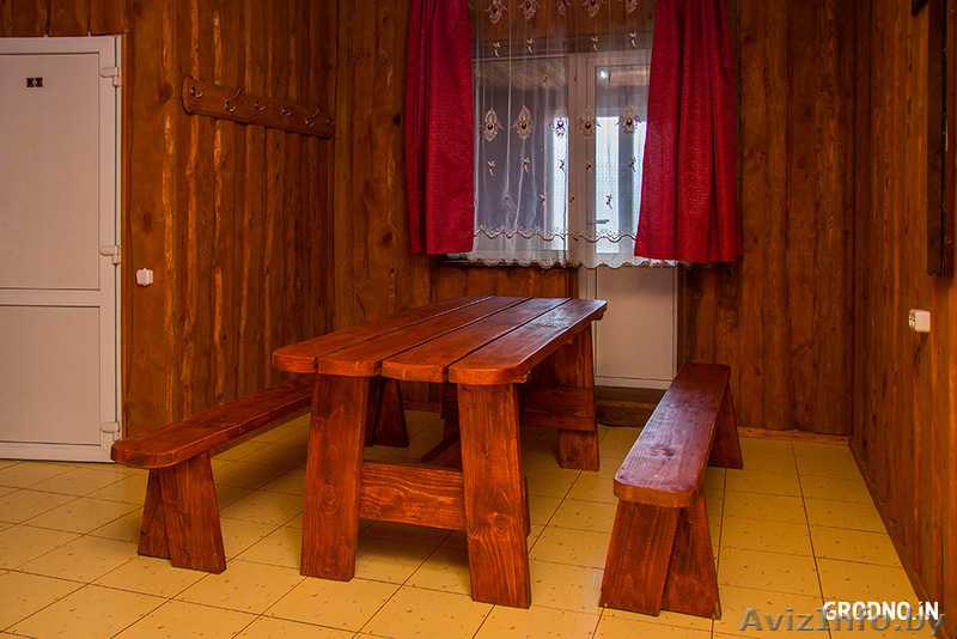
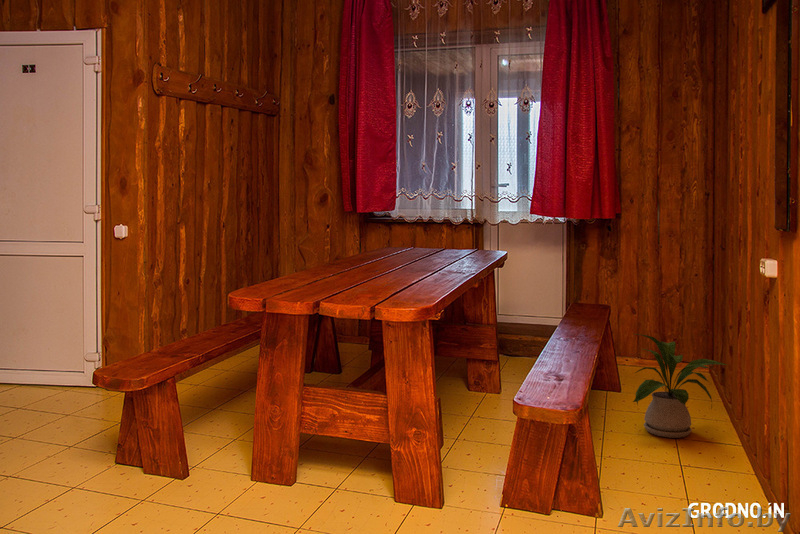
+ house plant [632,333,730,439]
